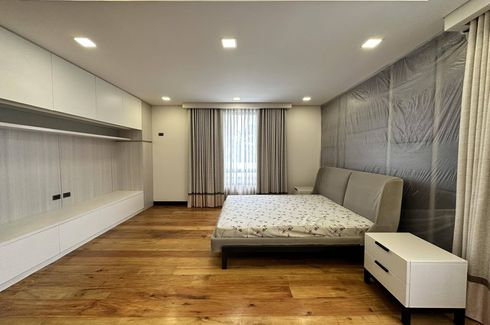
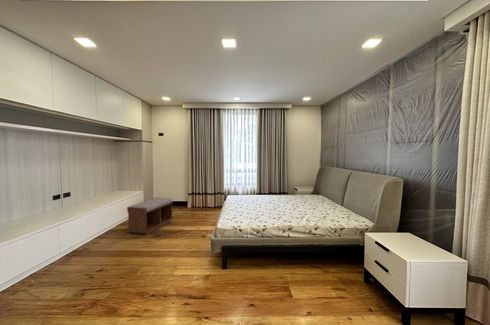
+ bench [126,196,174,236]
